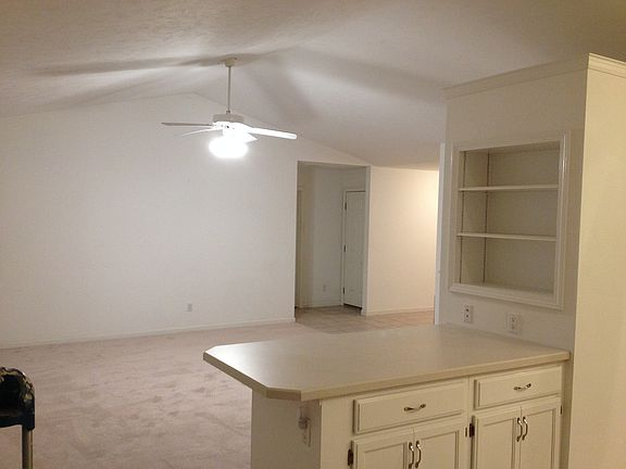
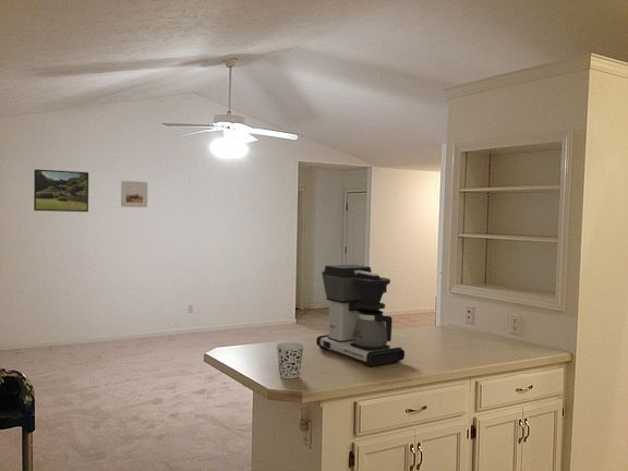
+ coffee maker [315,264,406,367]
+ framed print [33,168,89,213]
+ cup [276,341,305,379]
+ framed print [120,180,148,208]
